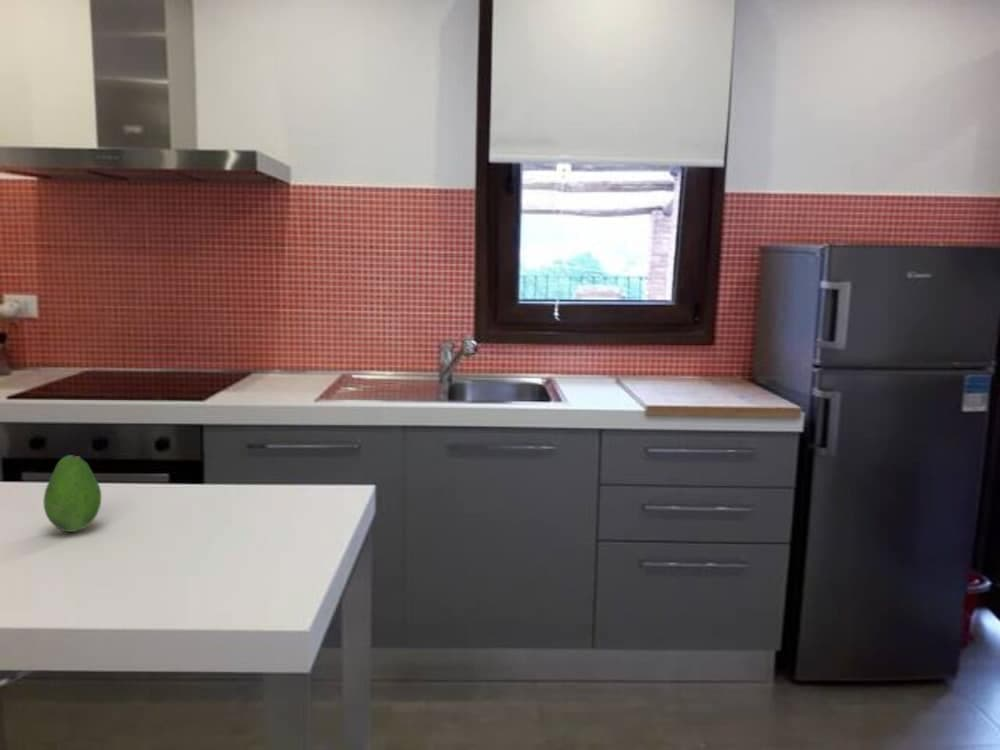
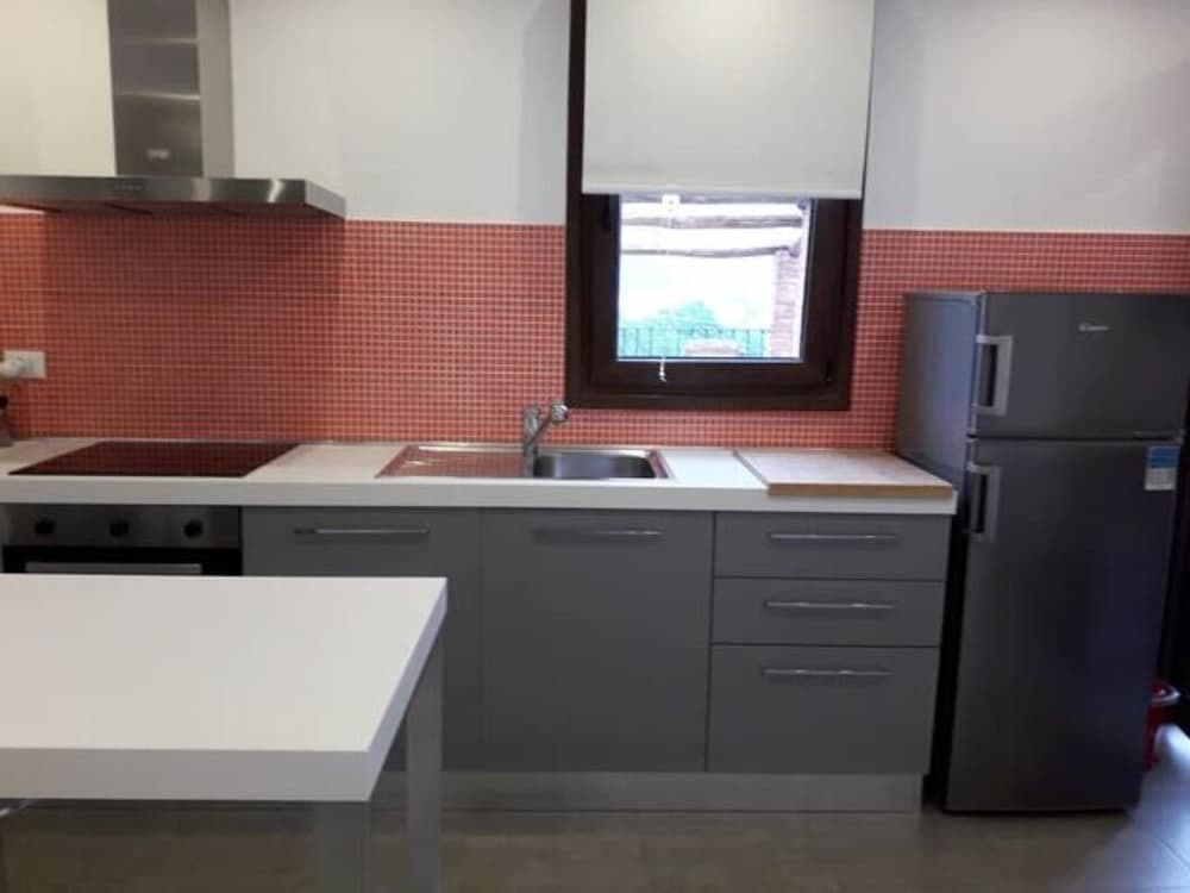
- fruit [42,454,102,533]
